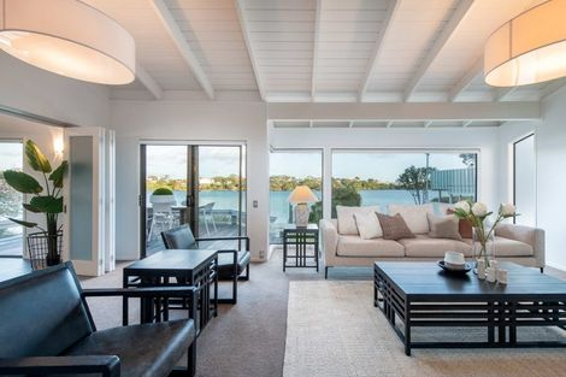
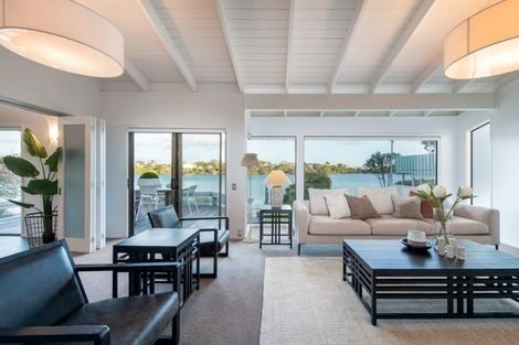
+ floor lamp [240,152,261,244]
